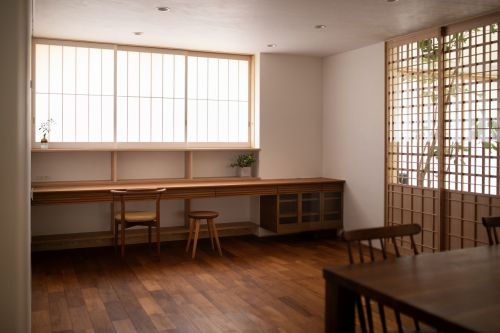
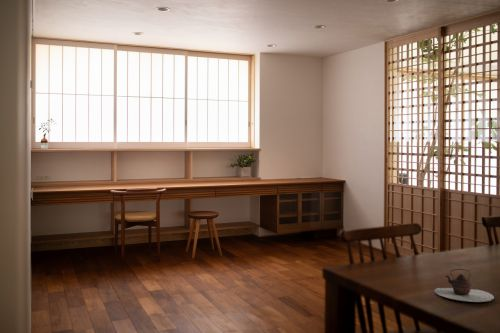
+ teapot [433,268,495,303]
